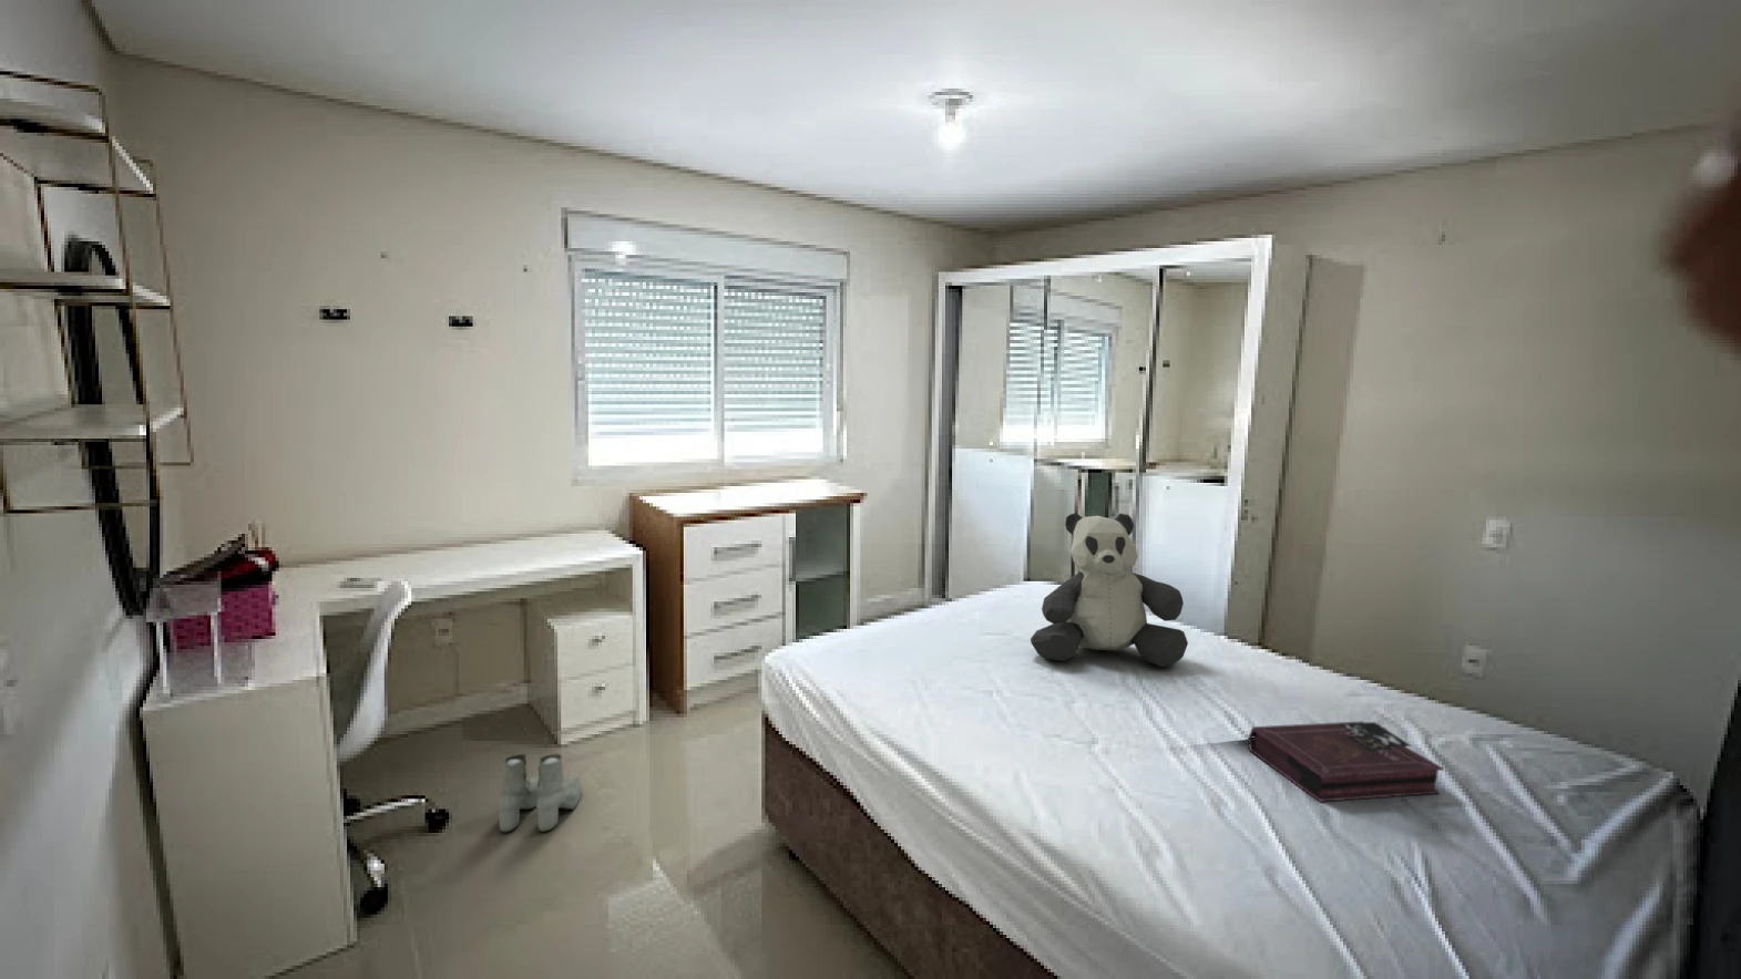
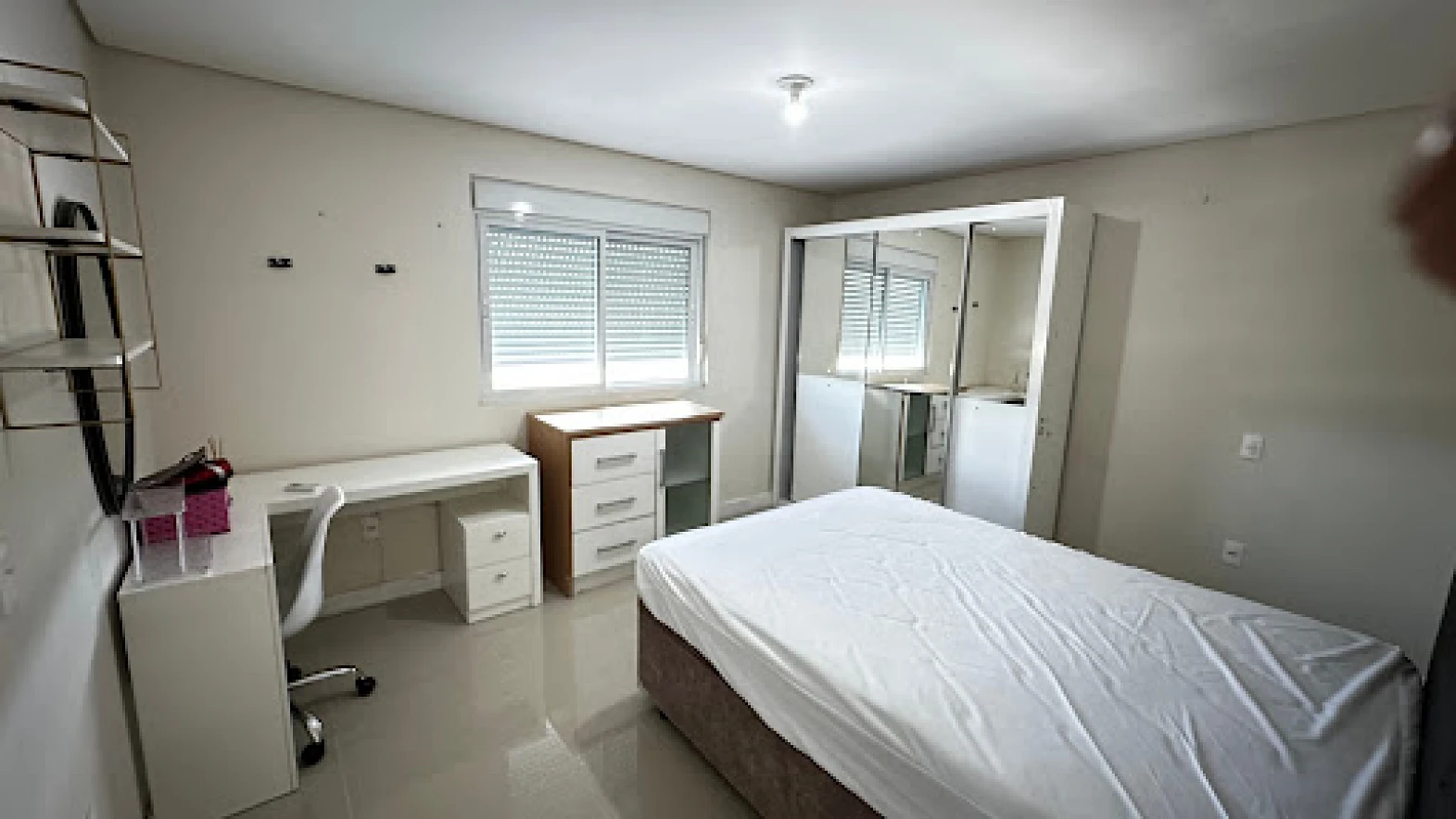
- teddy bear [1030,512,1189,668]
- book [1247,720,1446,803]
- boots [496,753,582,833]
